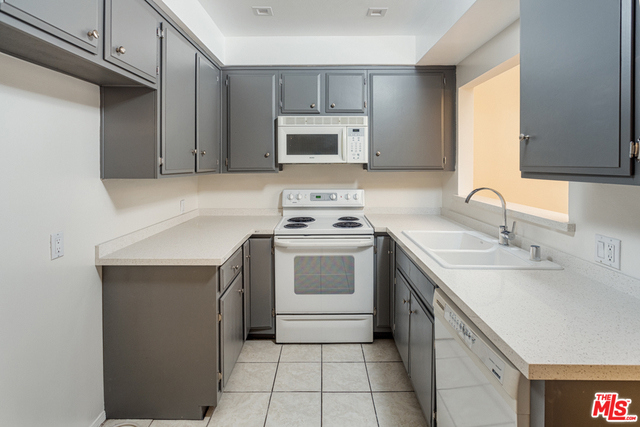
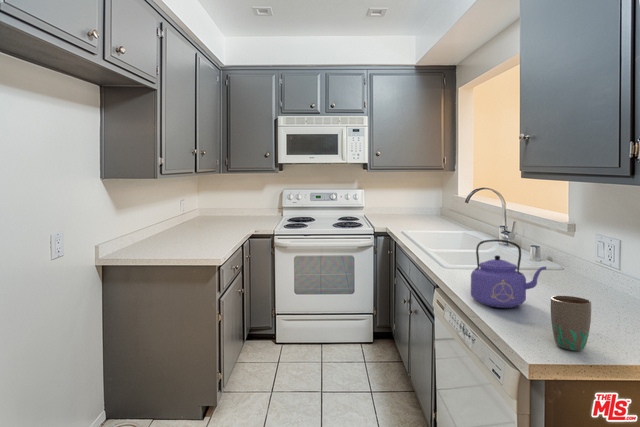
+ kettle [470,238,548,309]
+ mug [550,295,592,351]
